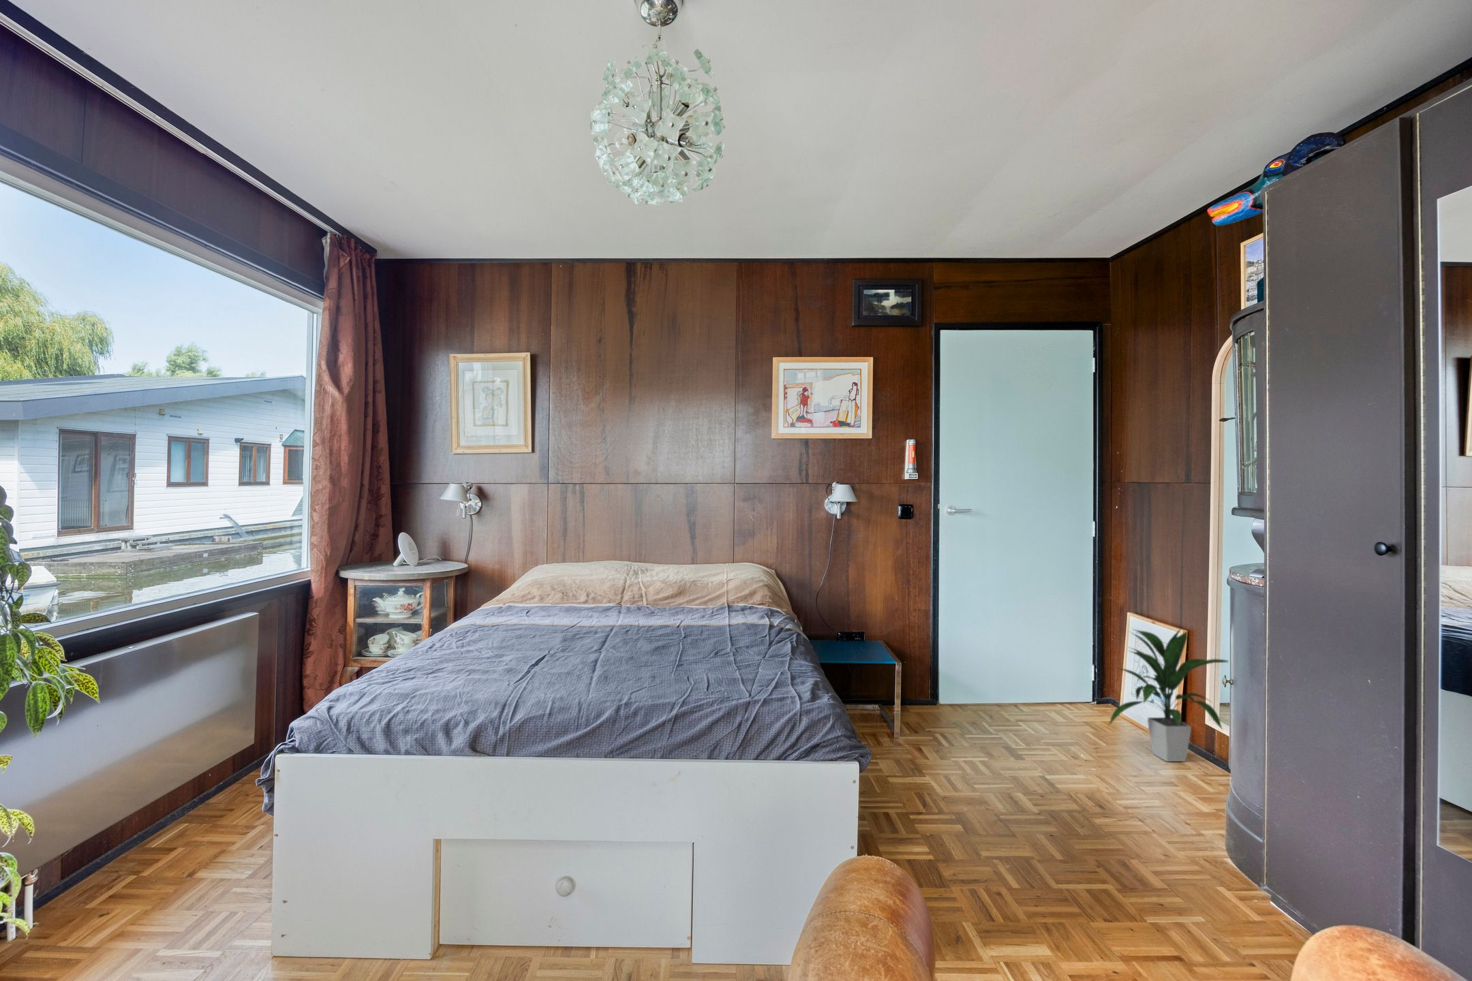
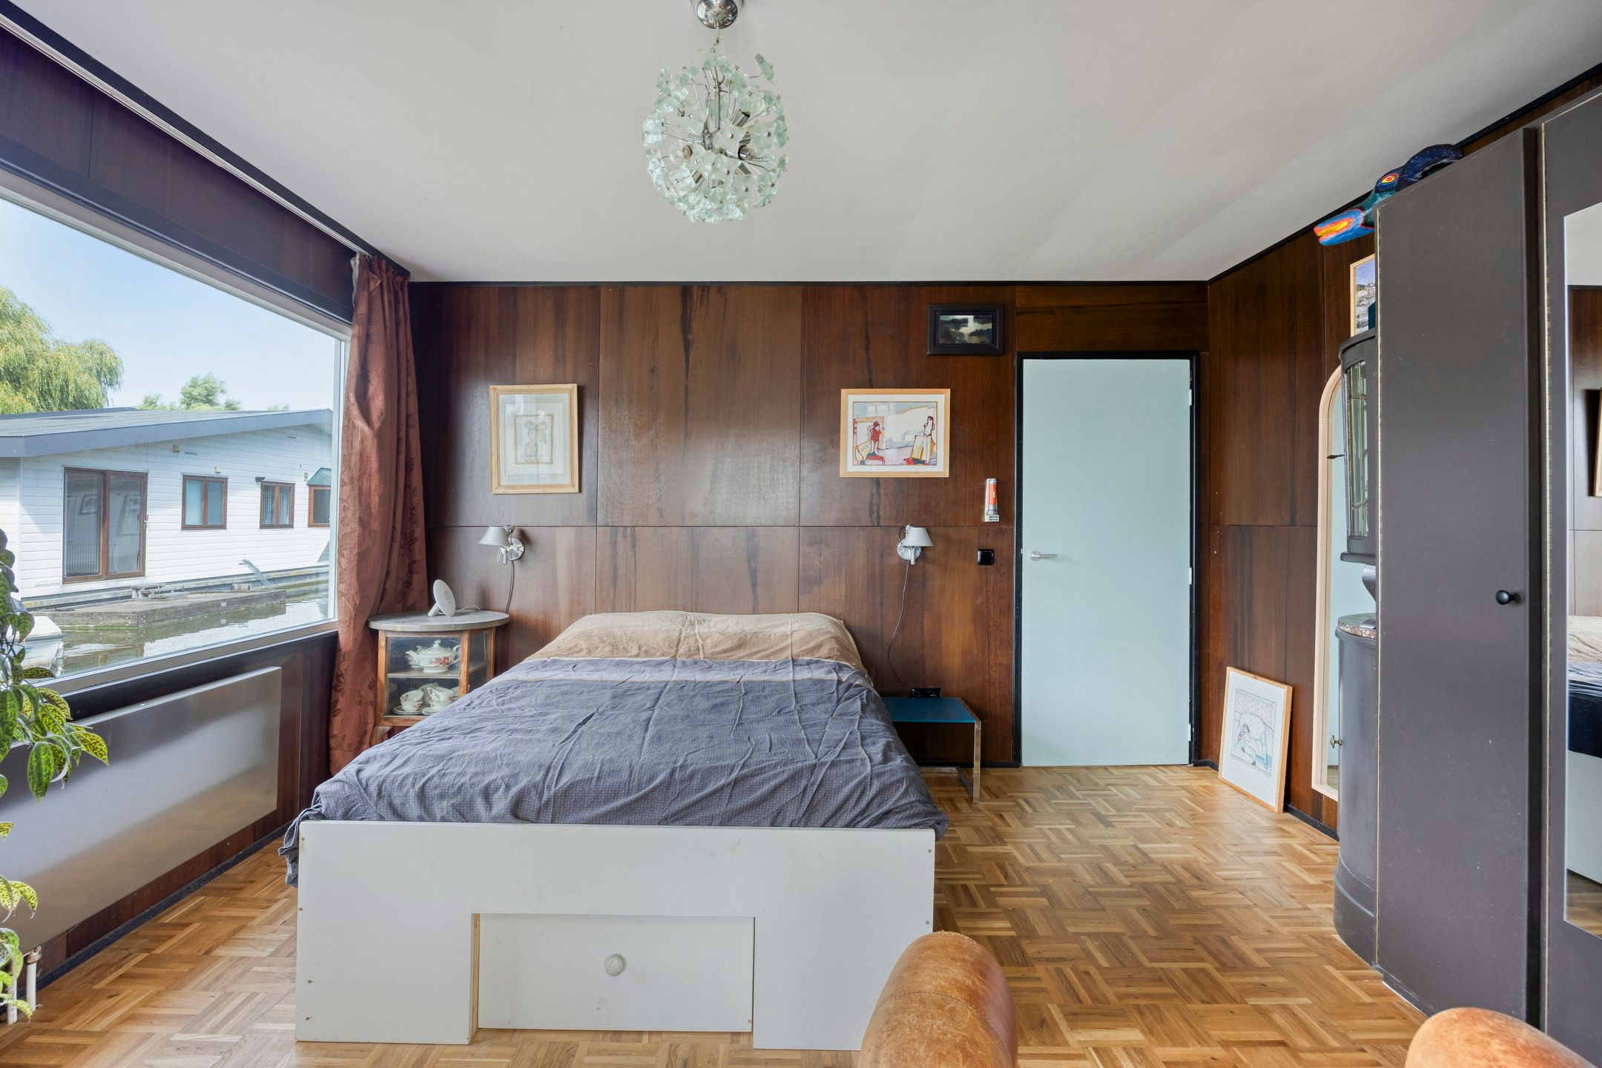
- indoor plant [1107,626,1229,762]
